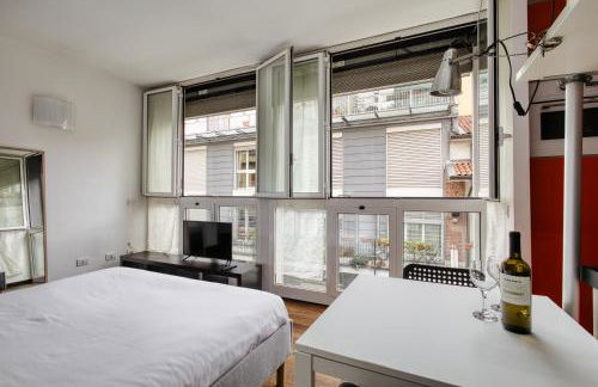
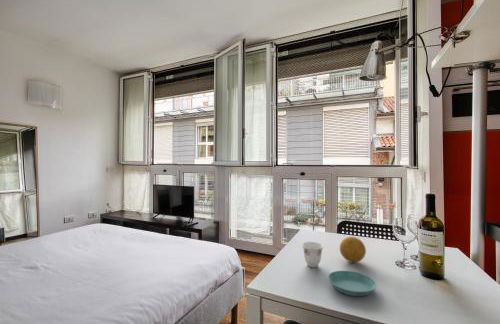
+ saucer [327,270,377,297]
+ fruit [339,236,367,263]
+ teacup [301,241,324,268]
